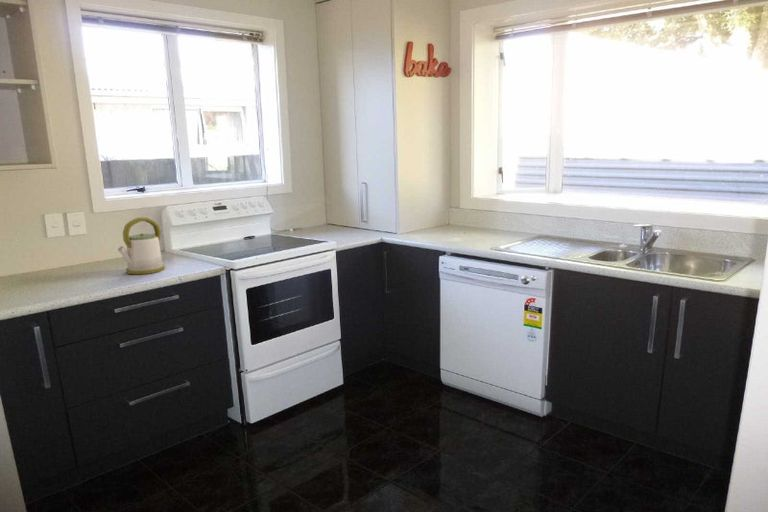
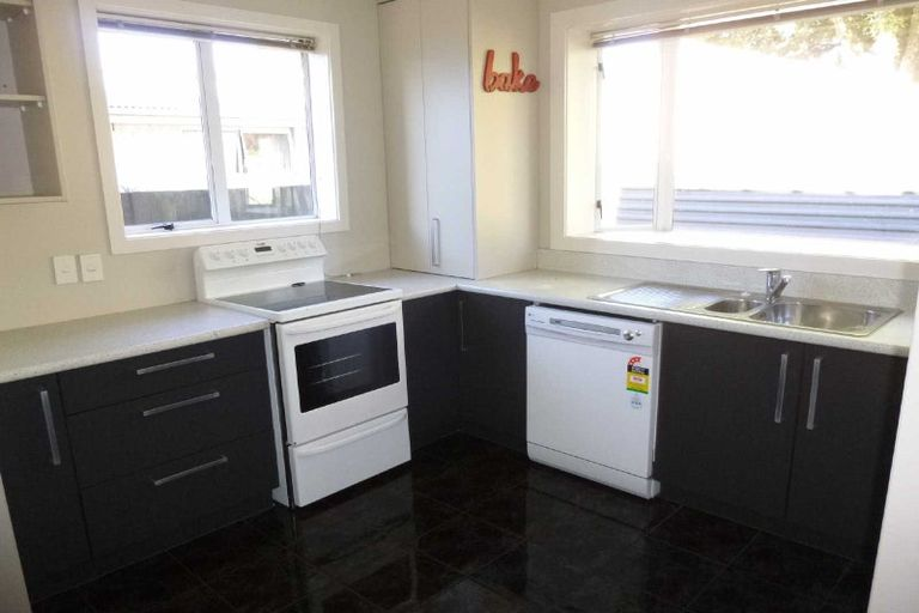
- kettle [117,217,166,275]
